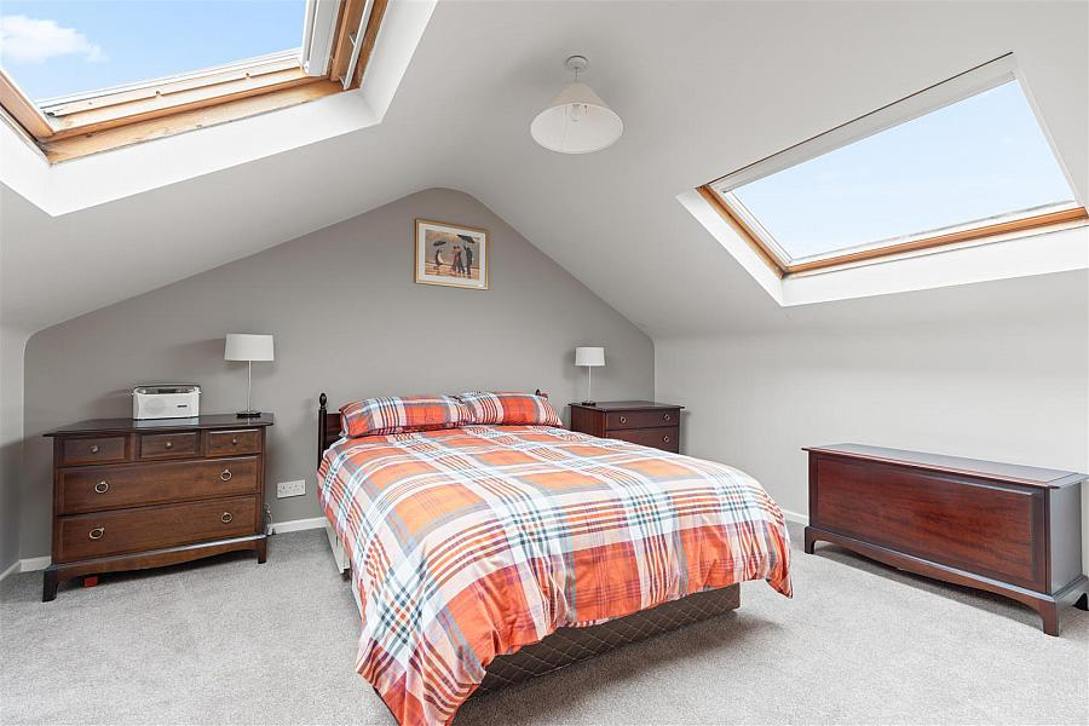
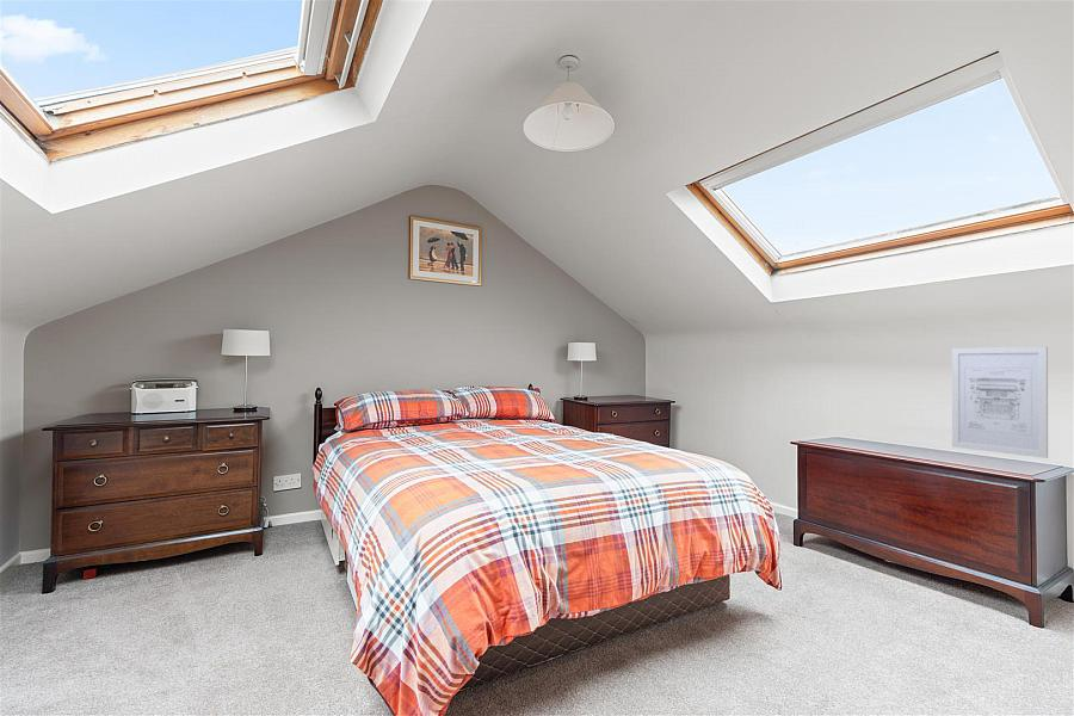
+ wall art [951,346,1049,459]
